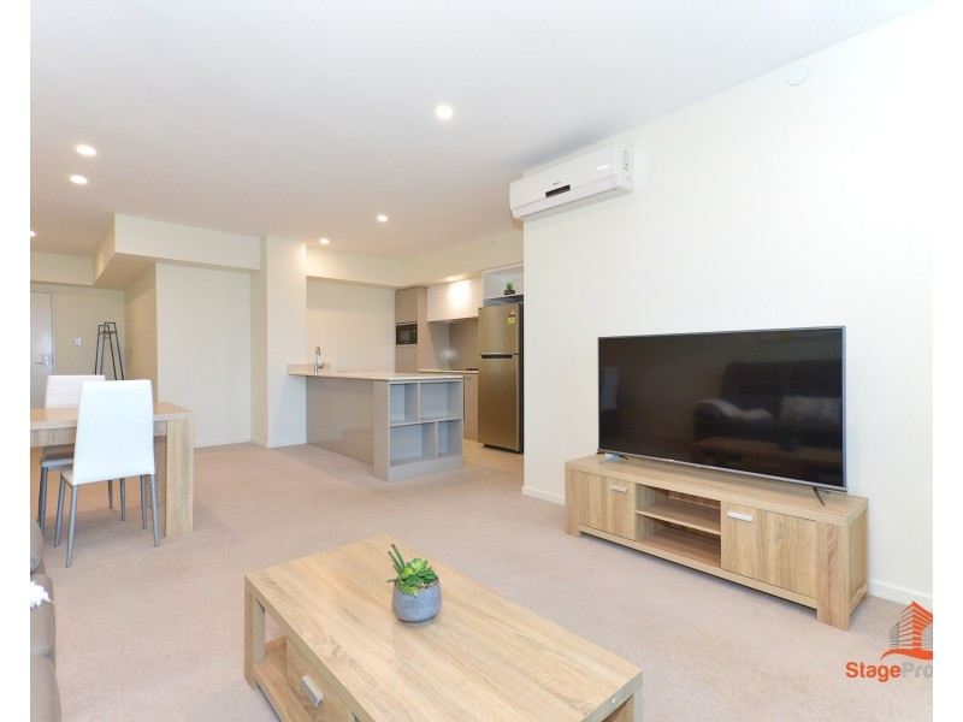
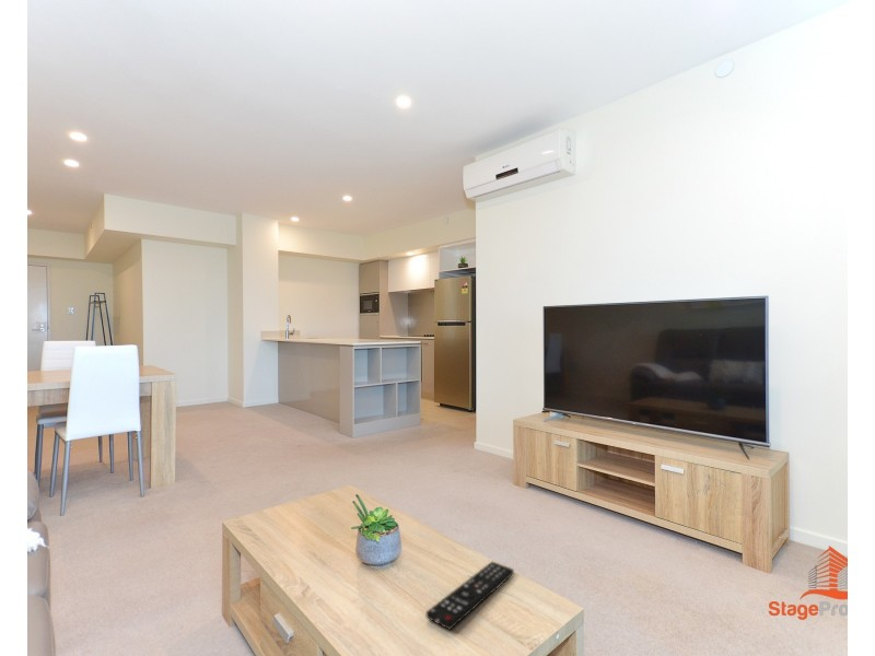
+ remote control [425,561,515,631]
